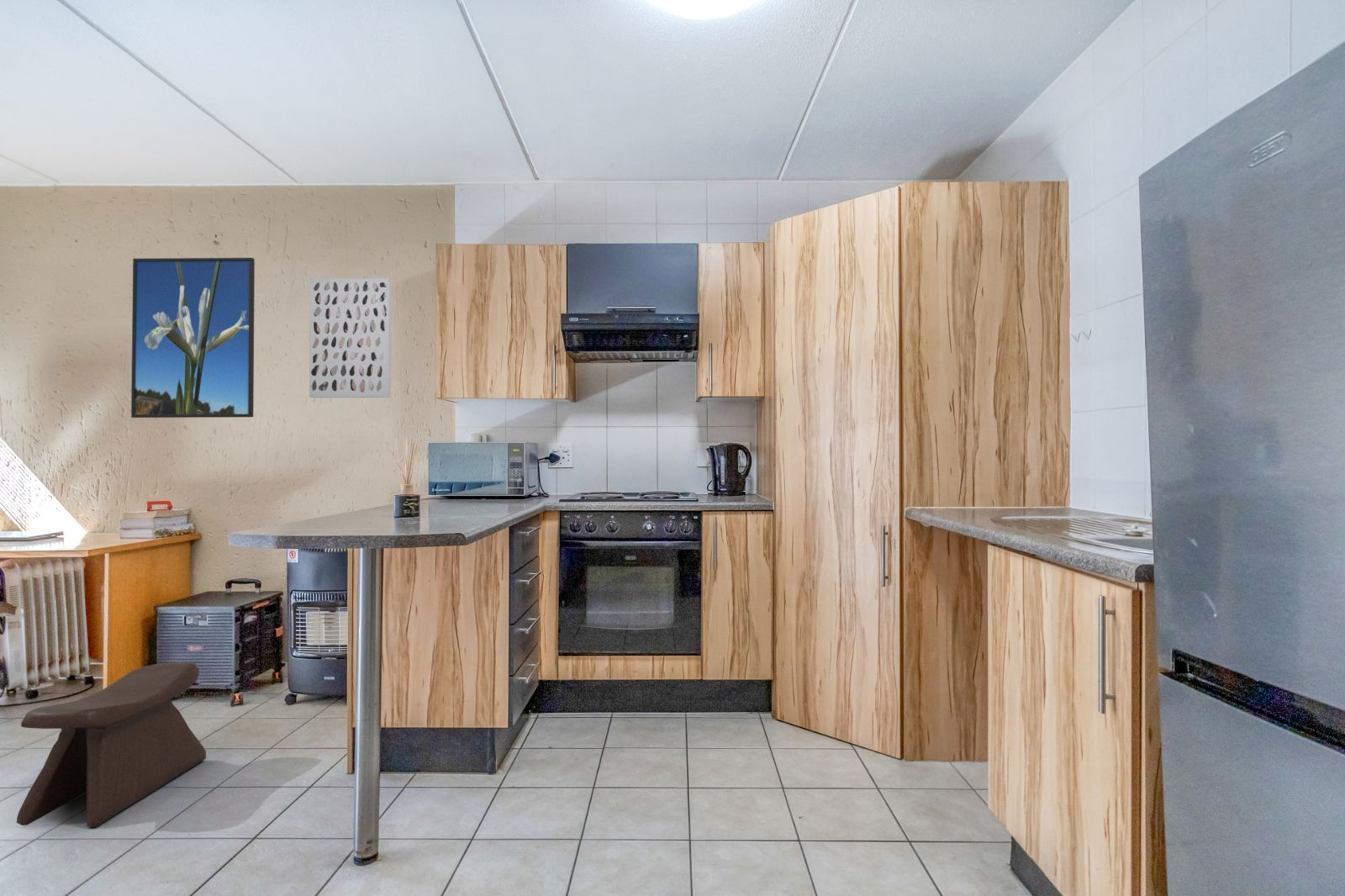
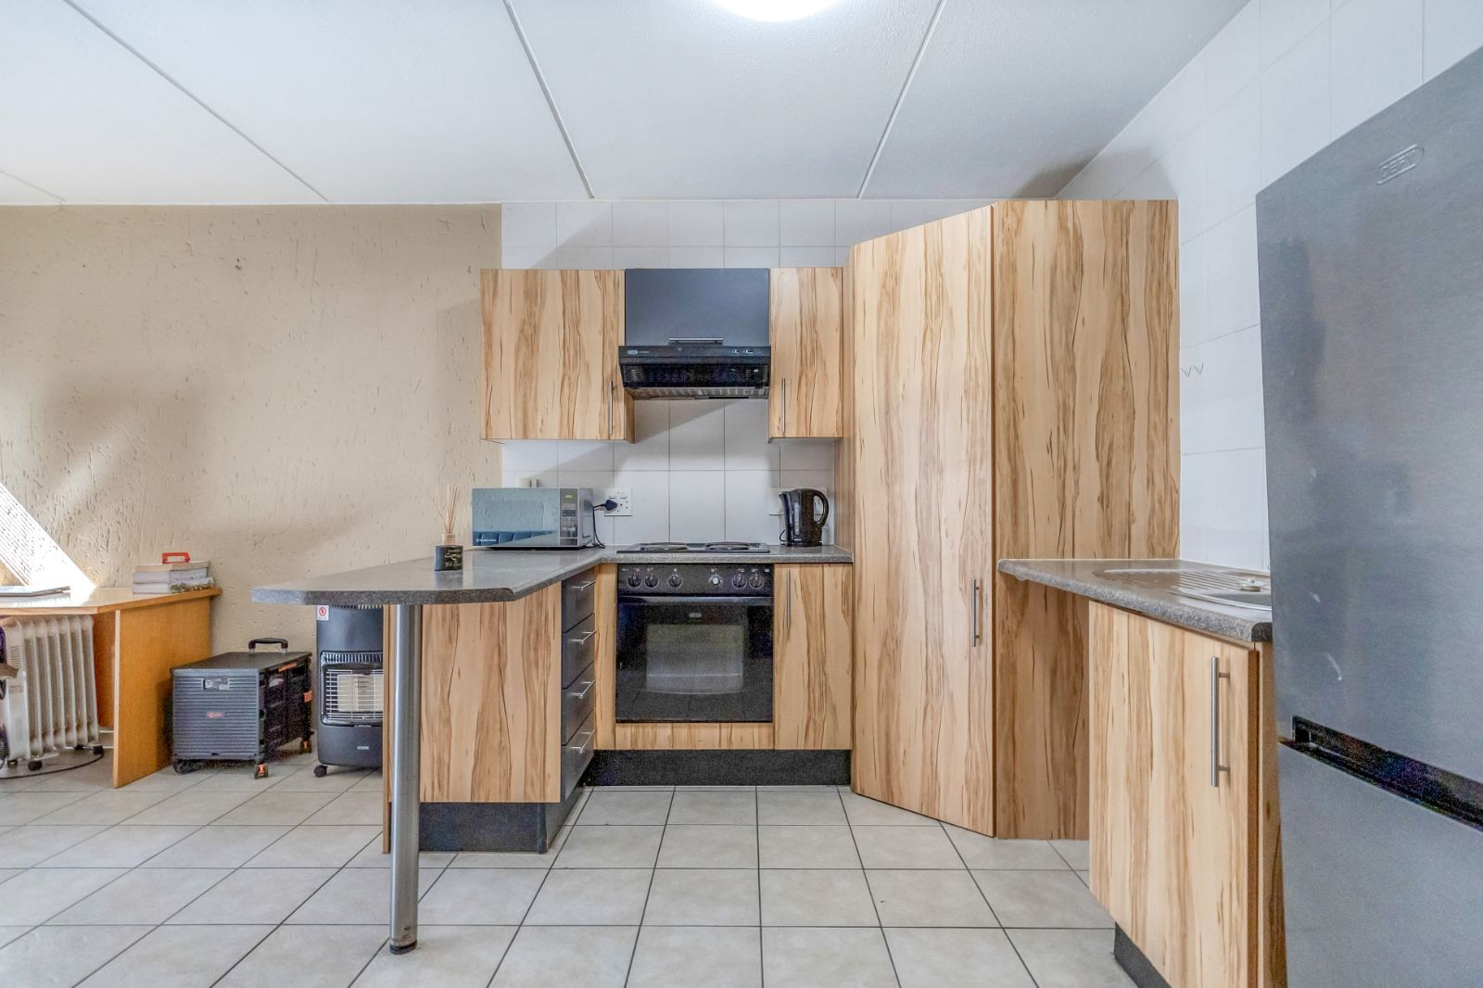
- wall art [309,277,392,398]
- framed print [130,257,256,419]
- stool [16,662,207,828]
